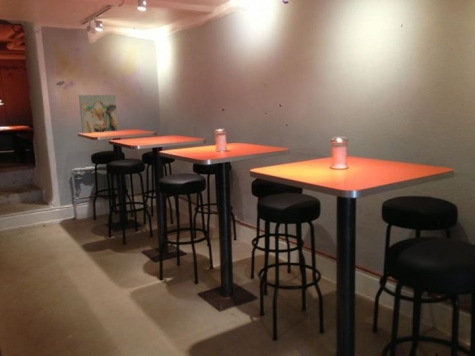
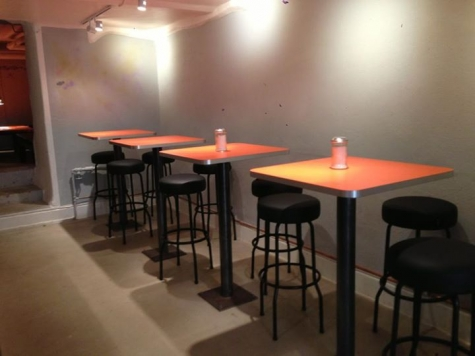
- wall art [78,94,119,141]
